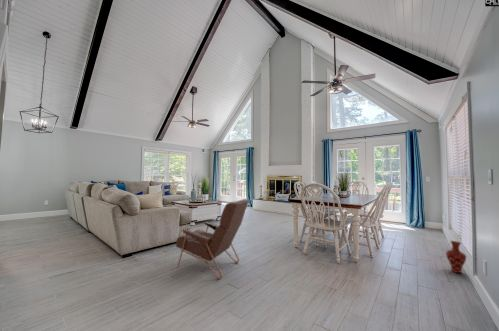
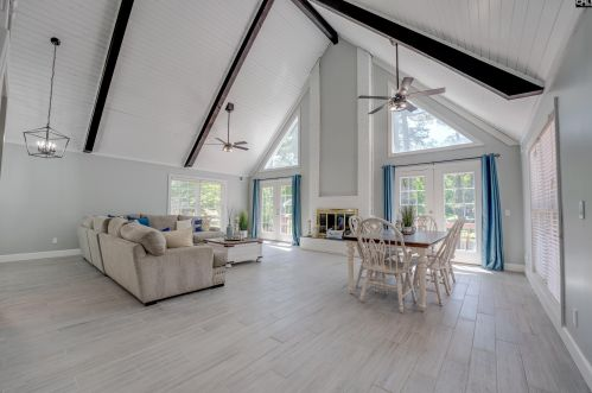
- armchair [175,198,250,280]
- vase [445,240,467,274]
